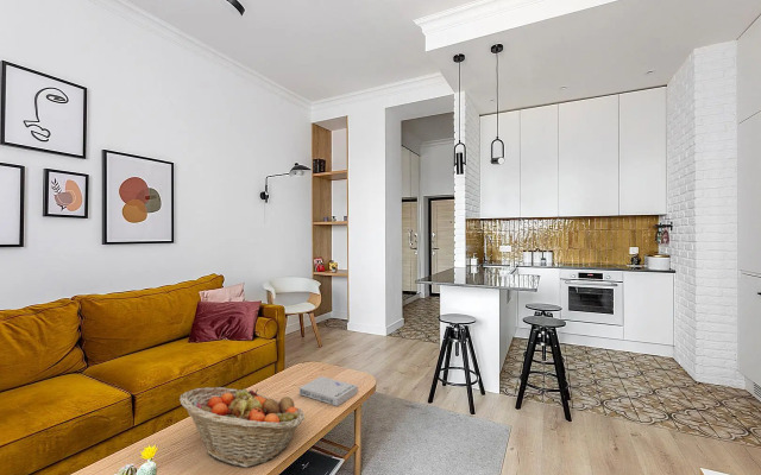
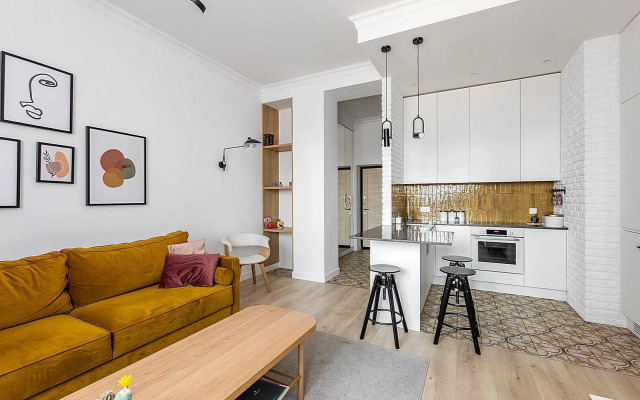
- fruit basket [178,386,306,469]
- book [298,375,359,407]
